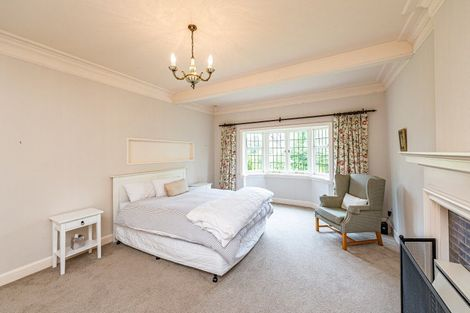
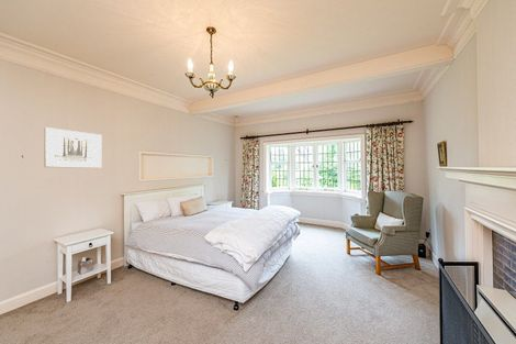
+ wall art [44,126,102,169]
